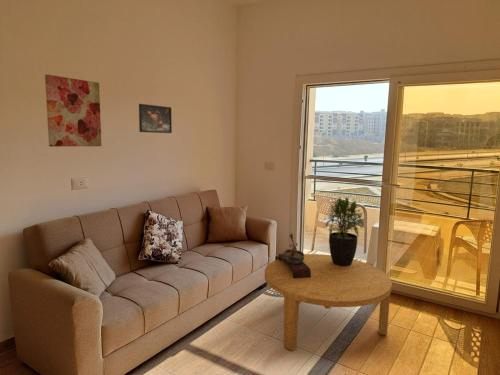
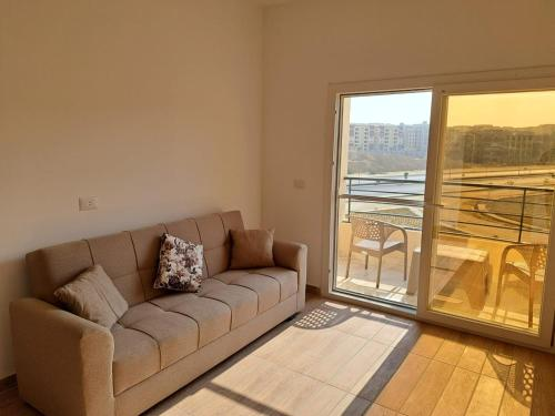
- potted plant [321,197,366,266]
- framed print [138,103,173,134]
- coffee table [263,253,393,352]
- wall art [44,74,102,148]
- bonsai tree [277,233,311,278]
